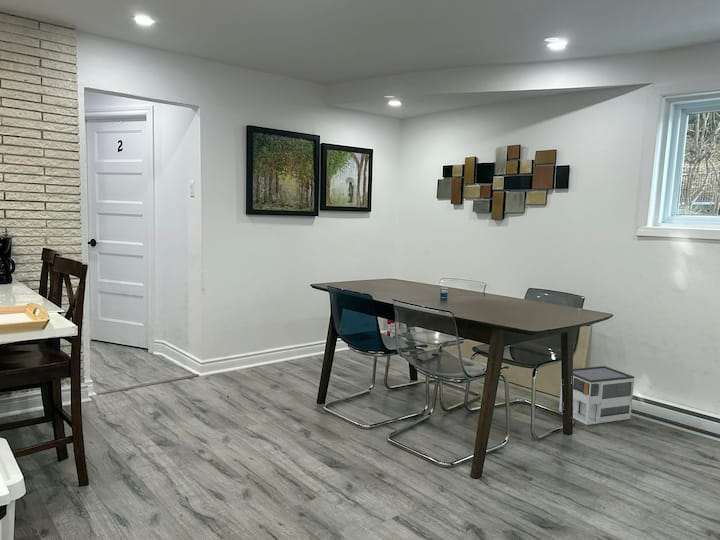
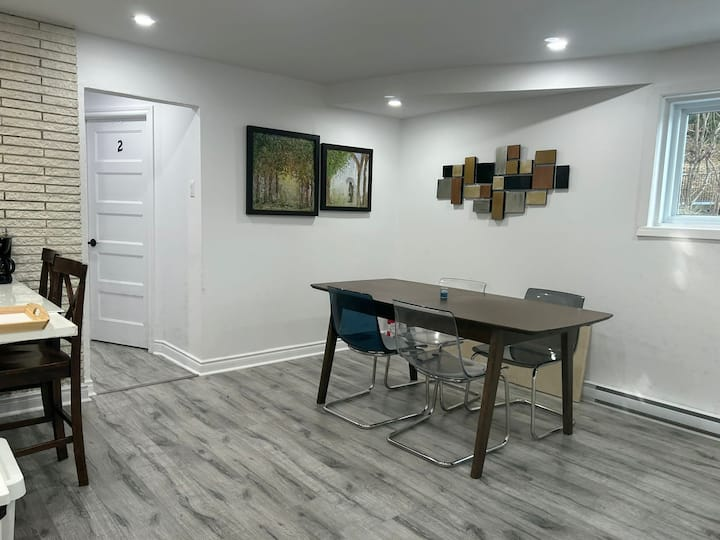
- architectural model [558,365,635,426]
